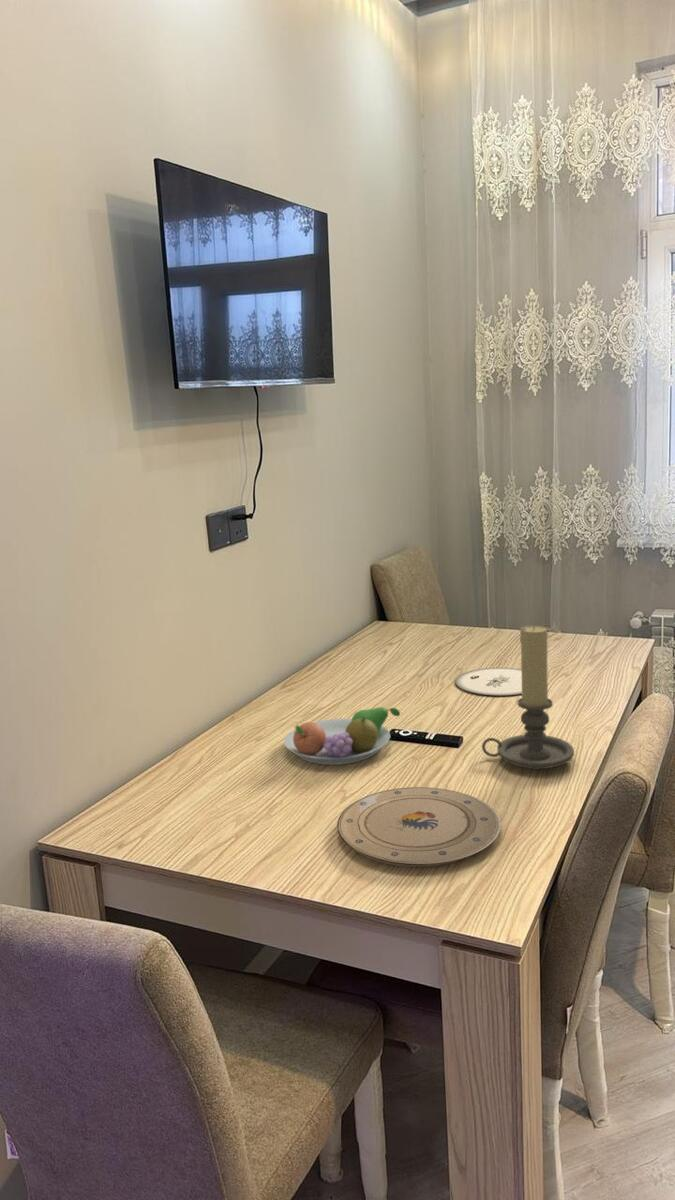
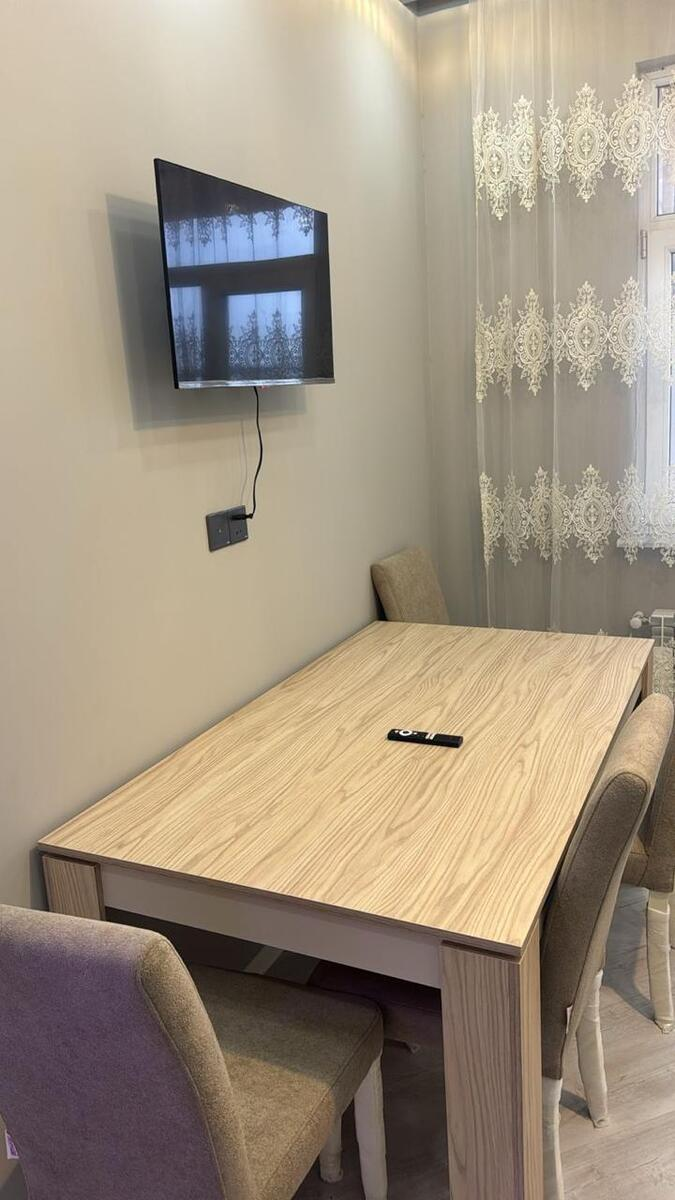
- plate [454,667,522,696]
- fruit bowl [283,706,401,766]
- plate [336,786,502,868]
- candle holder [481,624,575,770]
